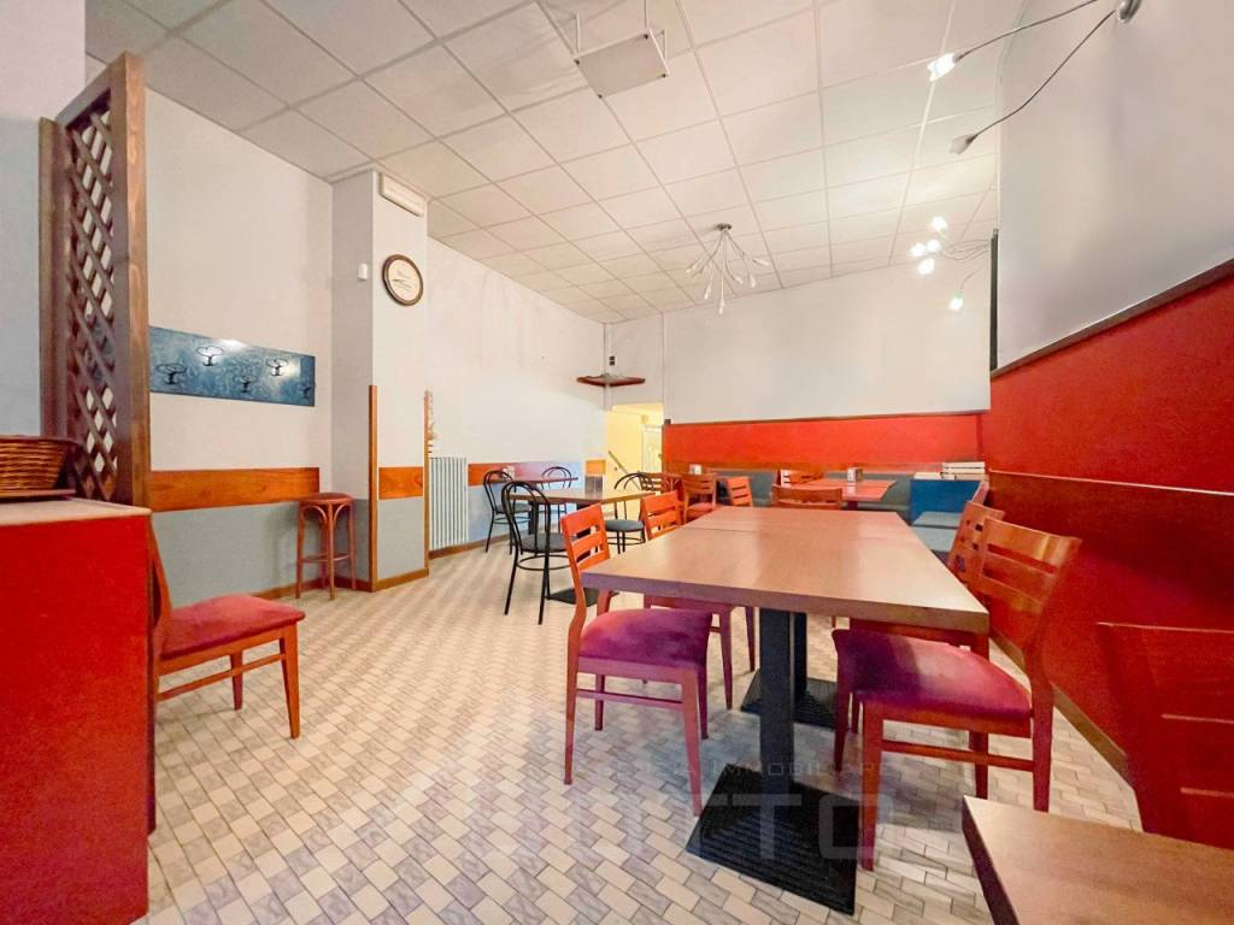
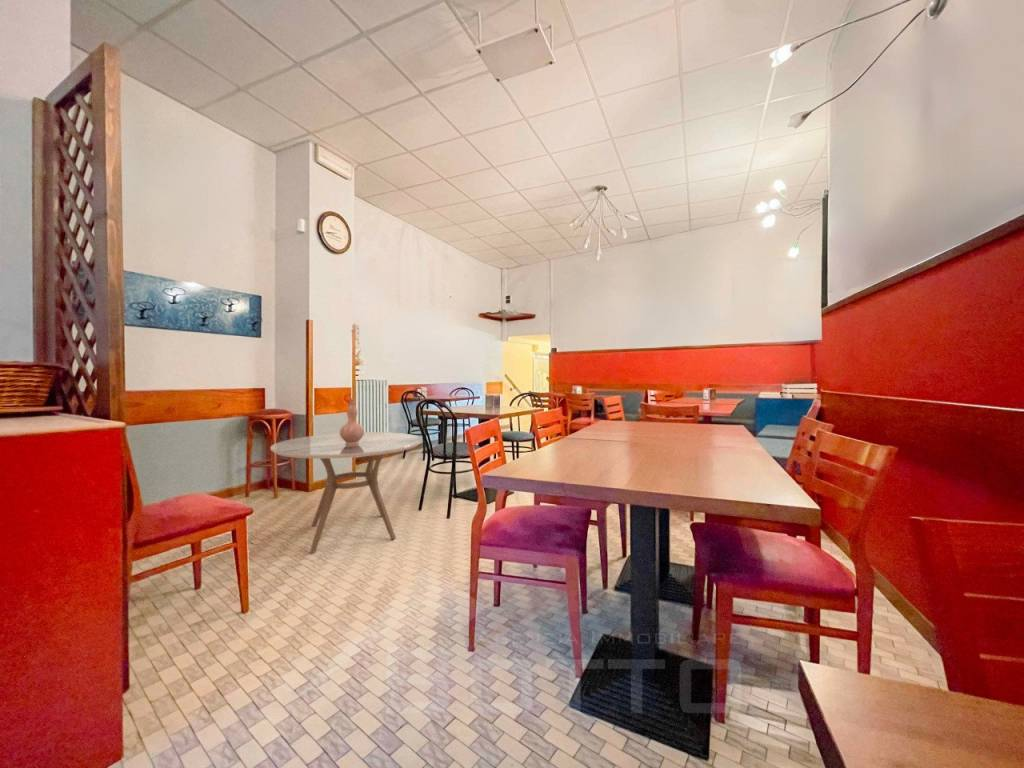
+ vase [339,397,365,445]
+ dining table [269,431,423,554]
